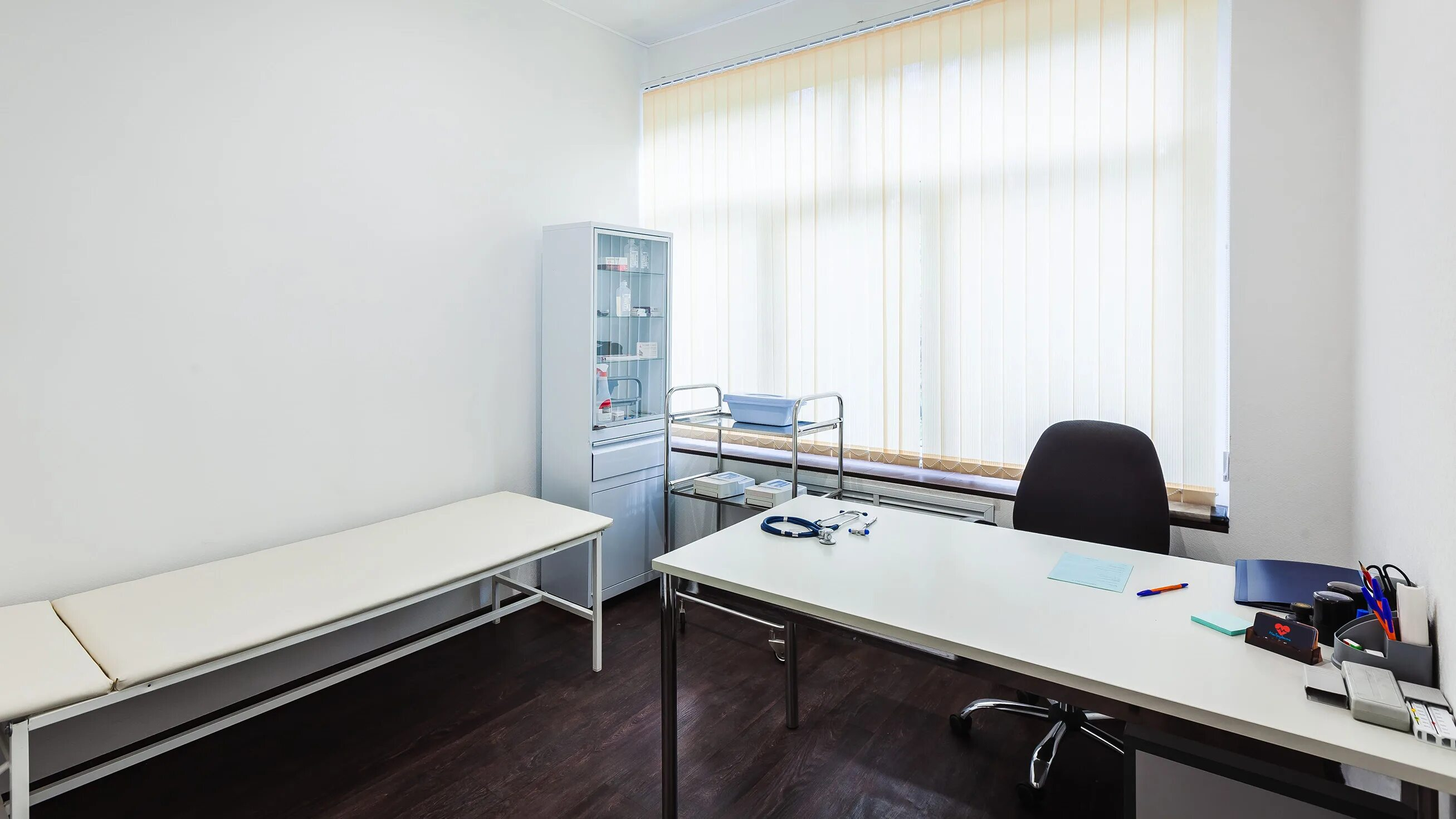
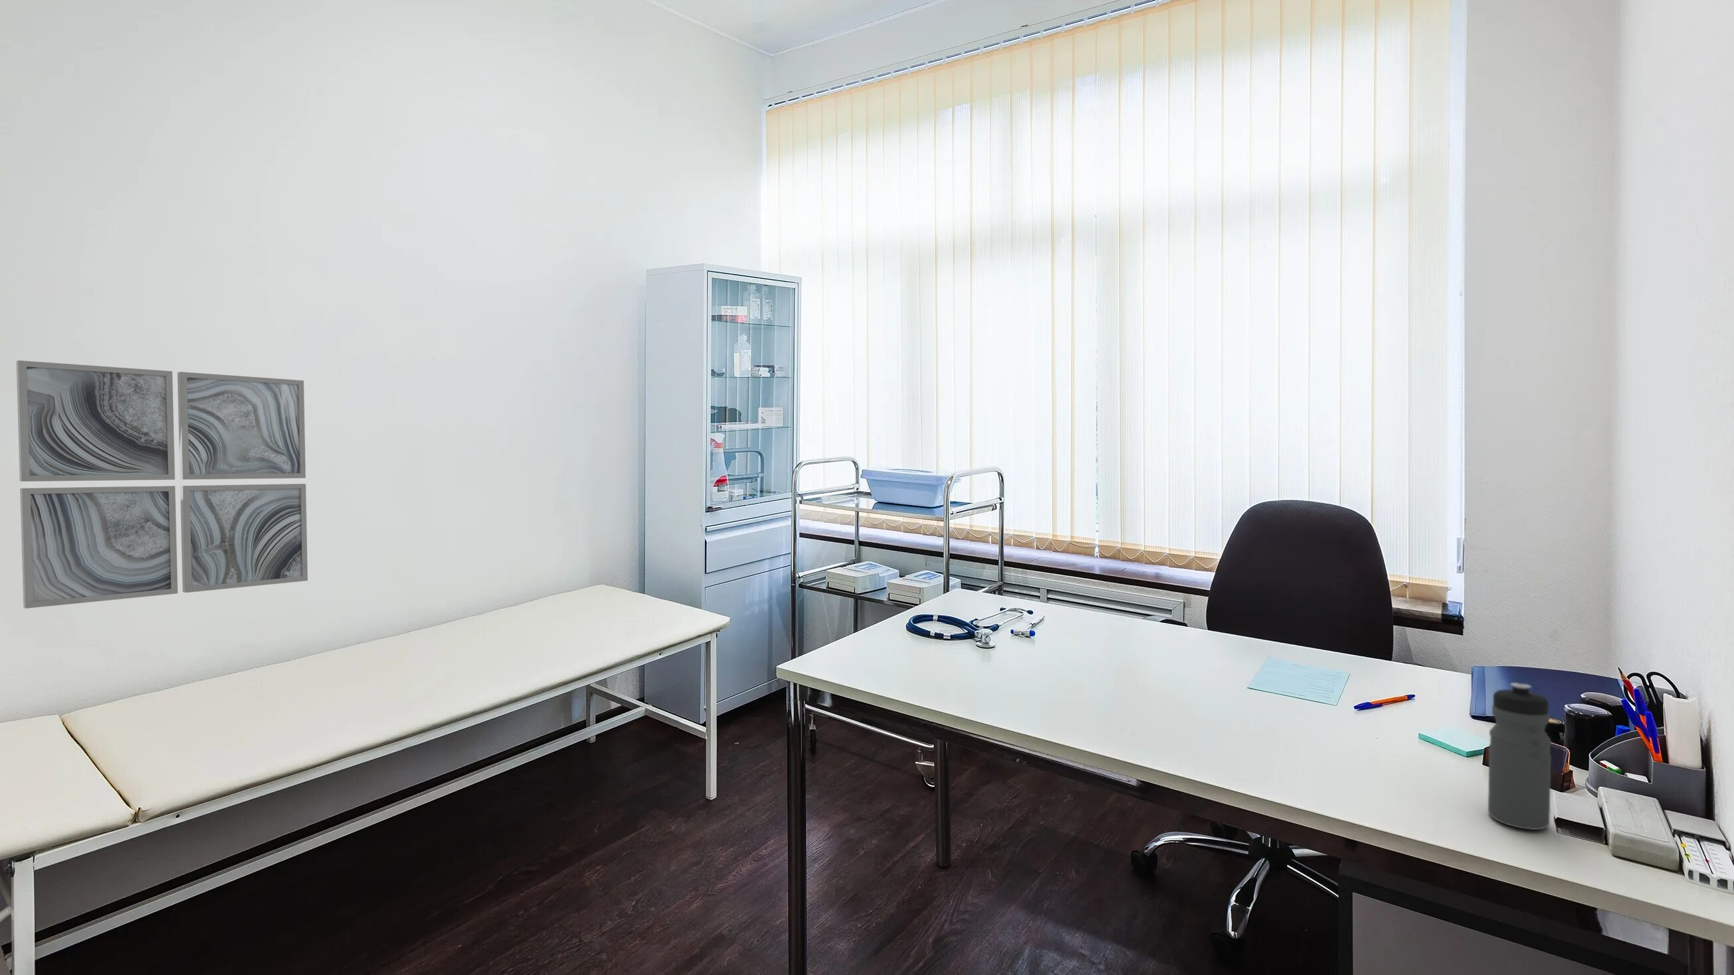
+ wall art [15,360,308,610]
+ water bottle [1487,682,1552,831]
